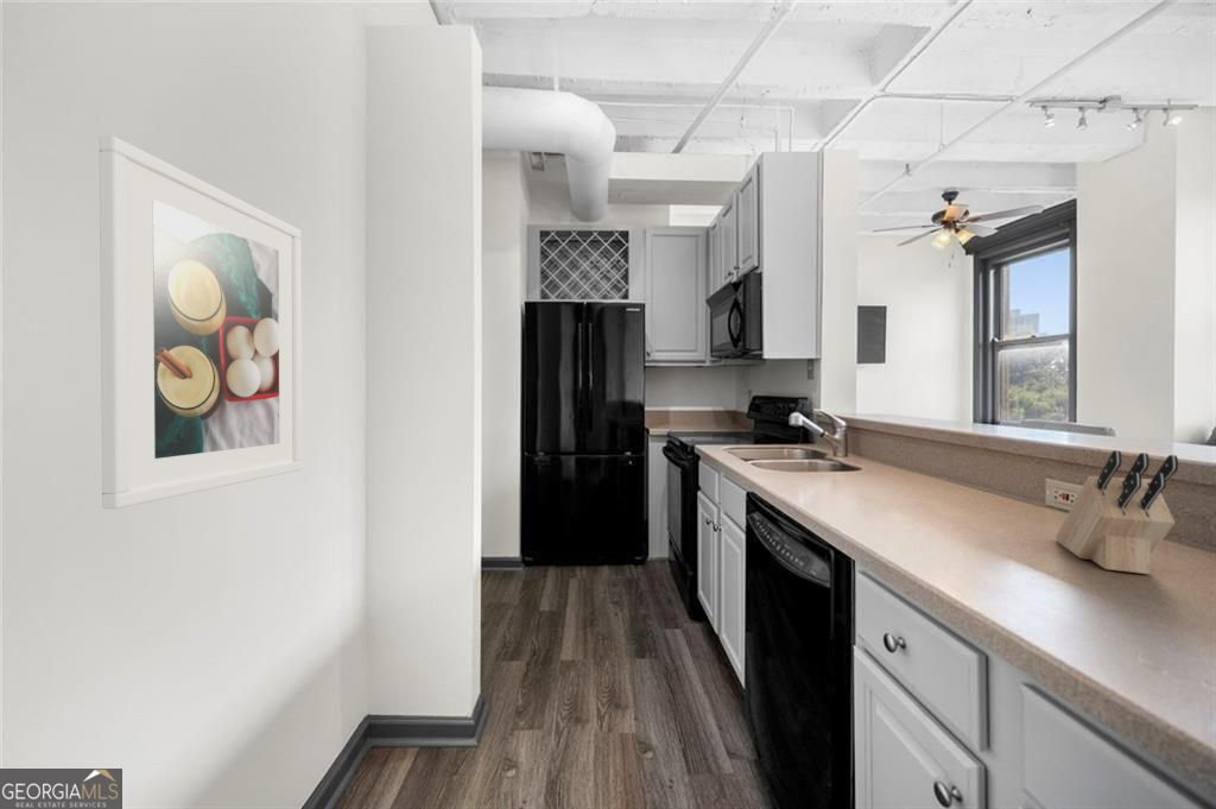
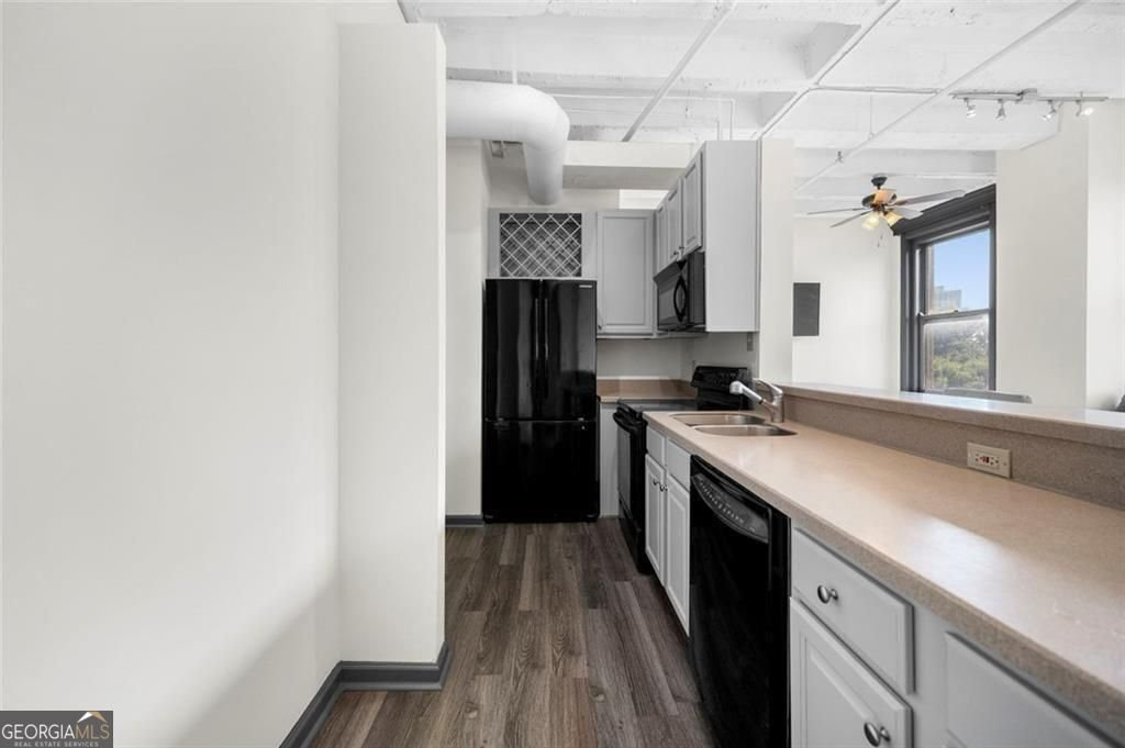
- knife block [1054,449,1179,575]
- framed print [99,134,303,510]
